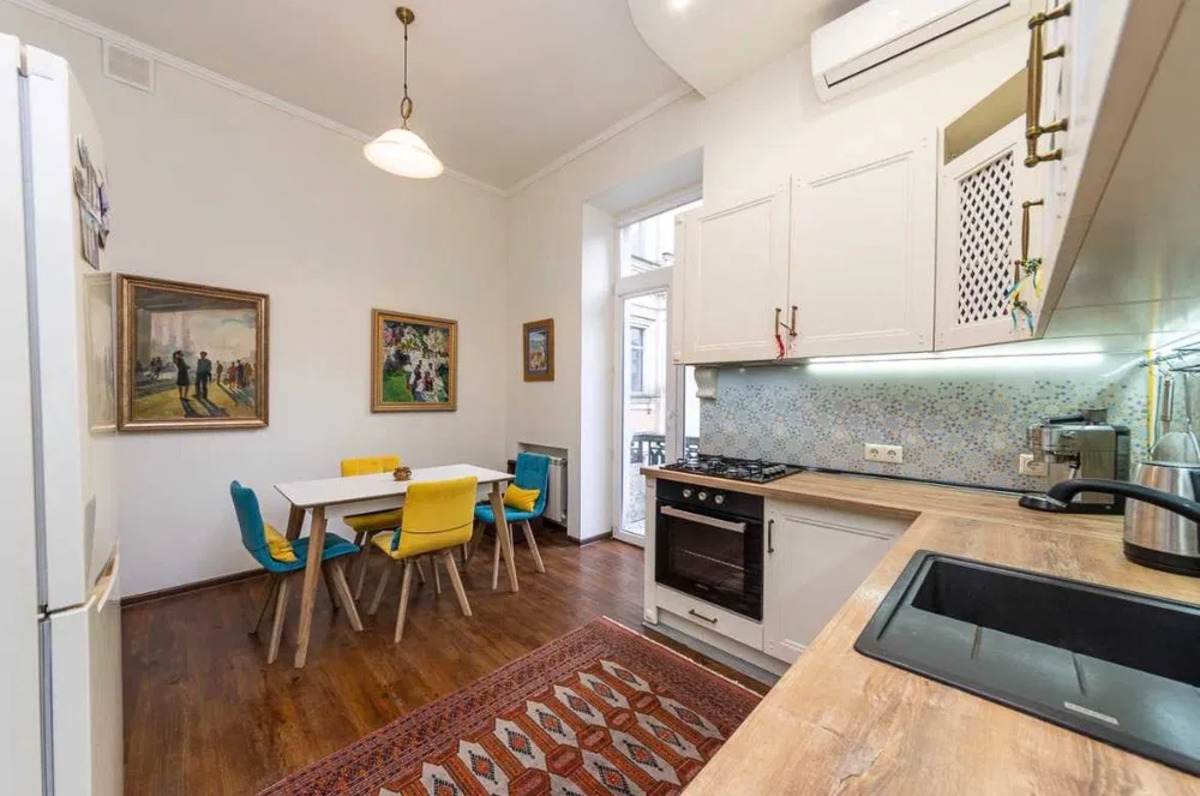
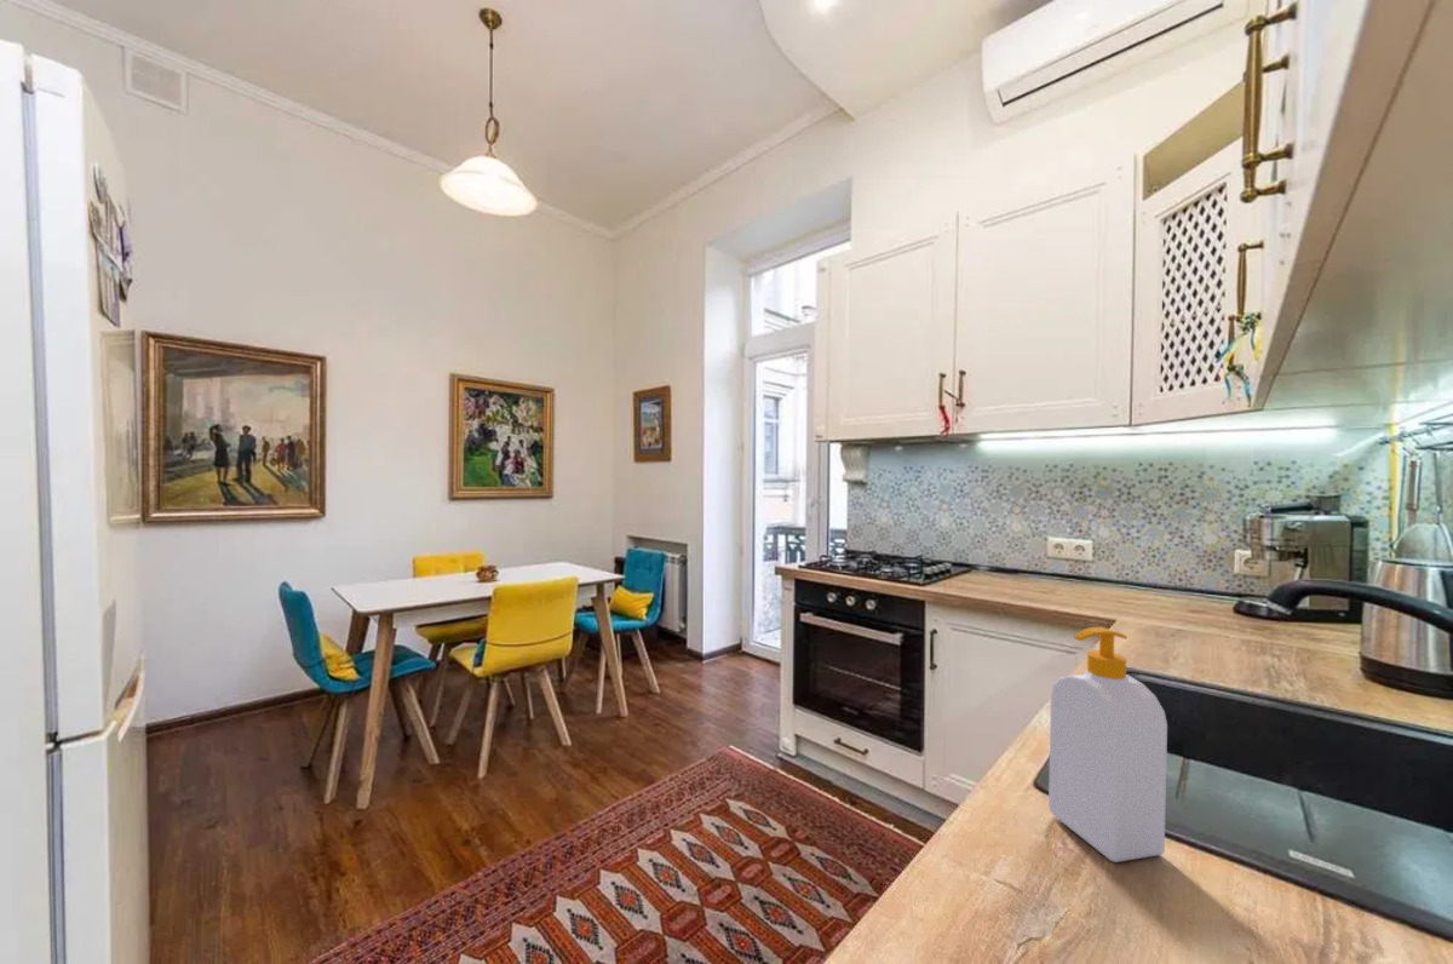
+ soap bottle [1047,626,1168,863]
